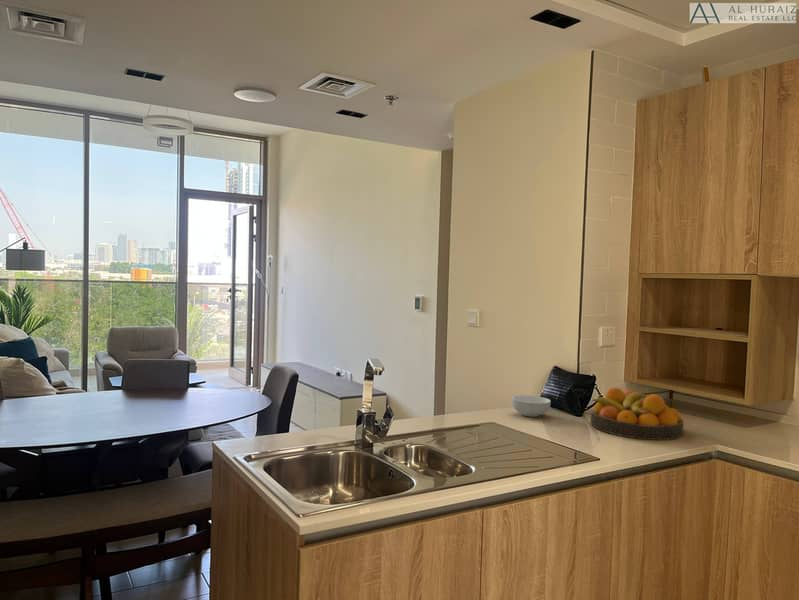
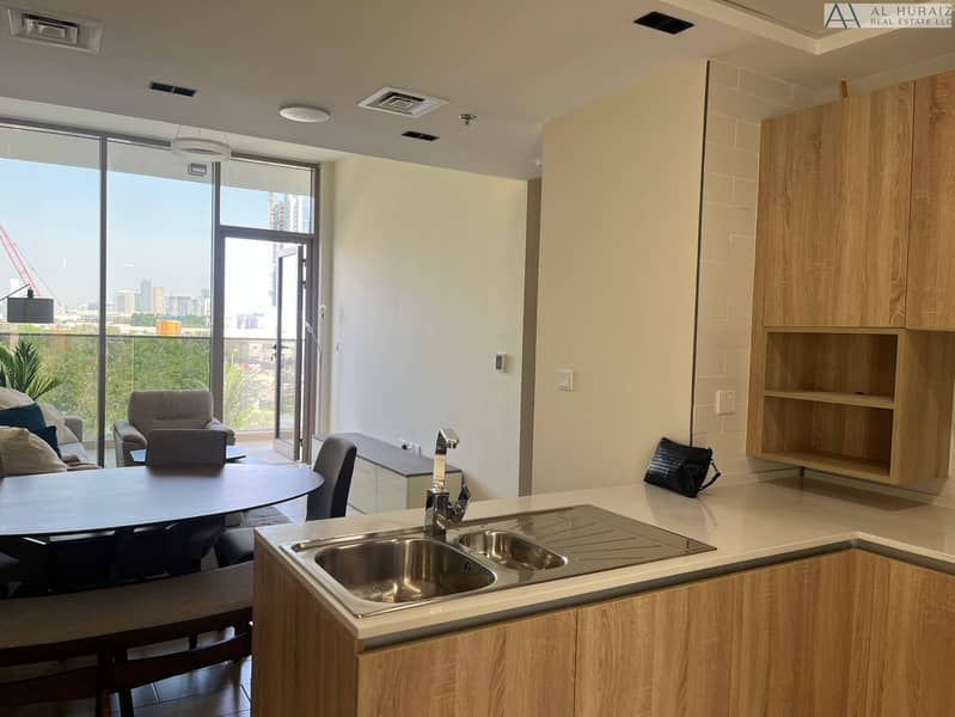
- cereal bowl [511,394,552,418]
- fruit bowl [589,387,685,441]
